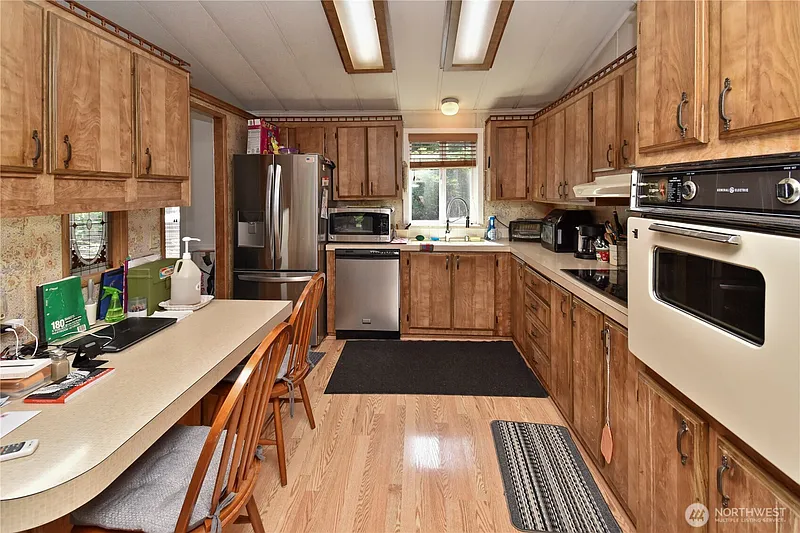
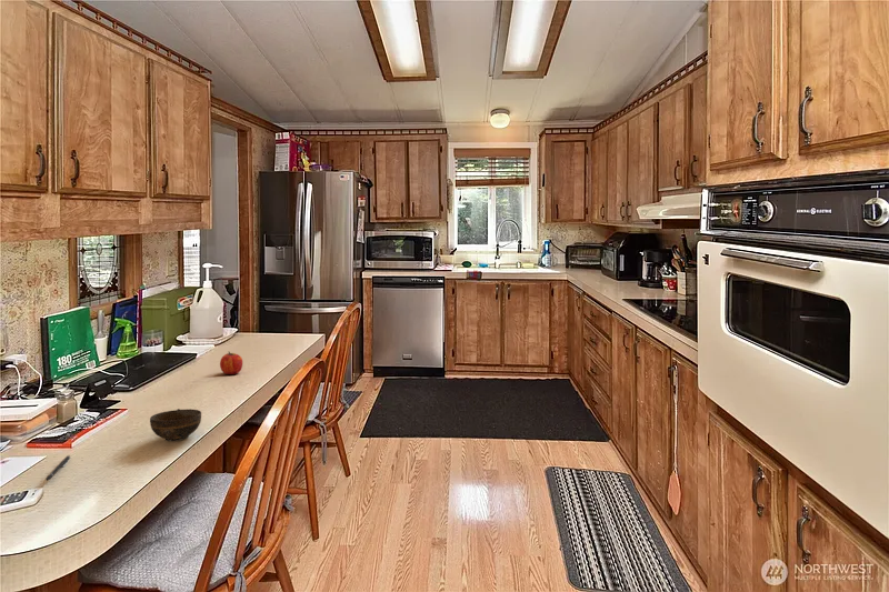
+ cup [149,408,202,442]
+ pen [44,454,71,482]
+ fruit [219,351,243,375]
